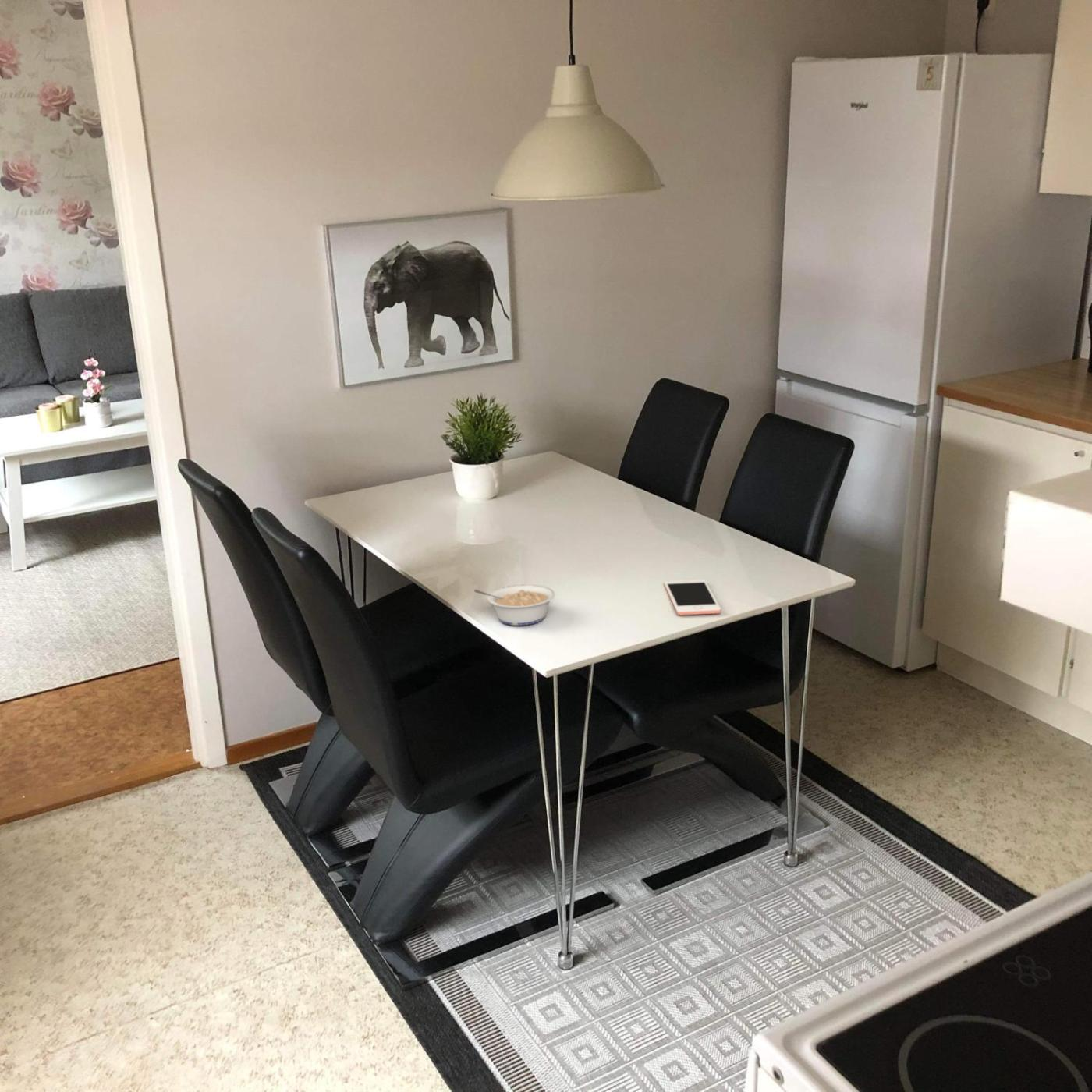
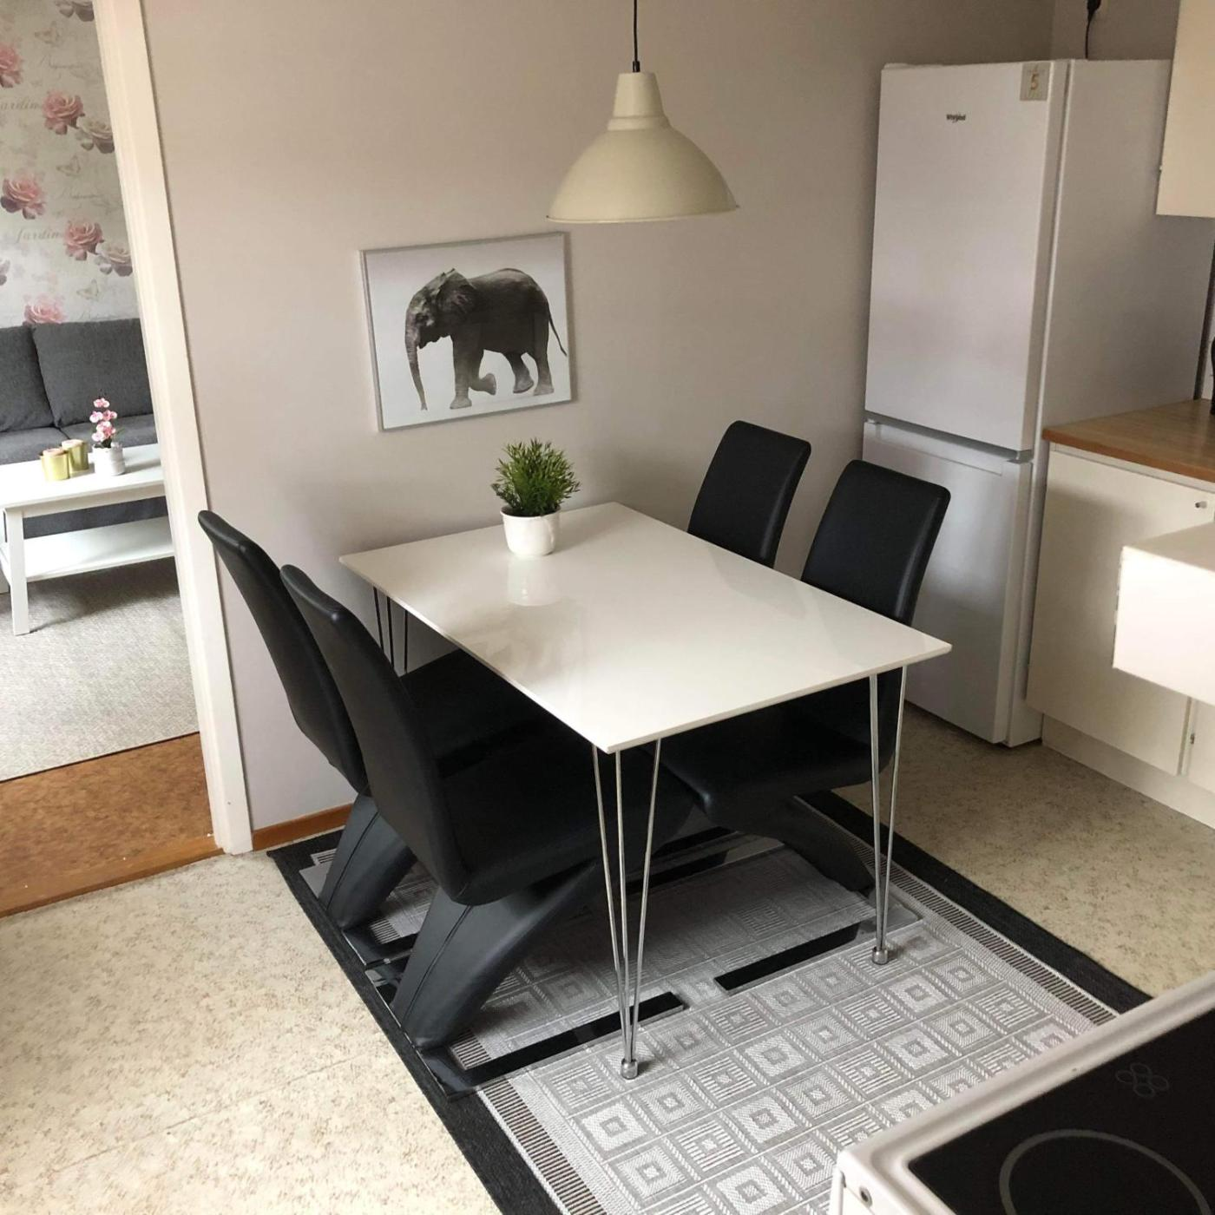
- legume [473,584,556,626]
- cell phone [663,579,722,615]
